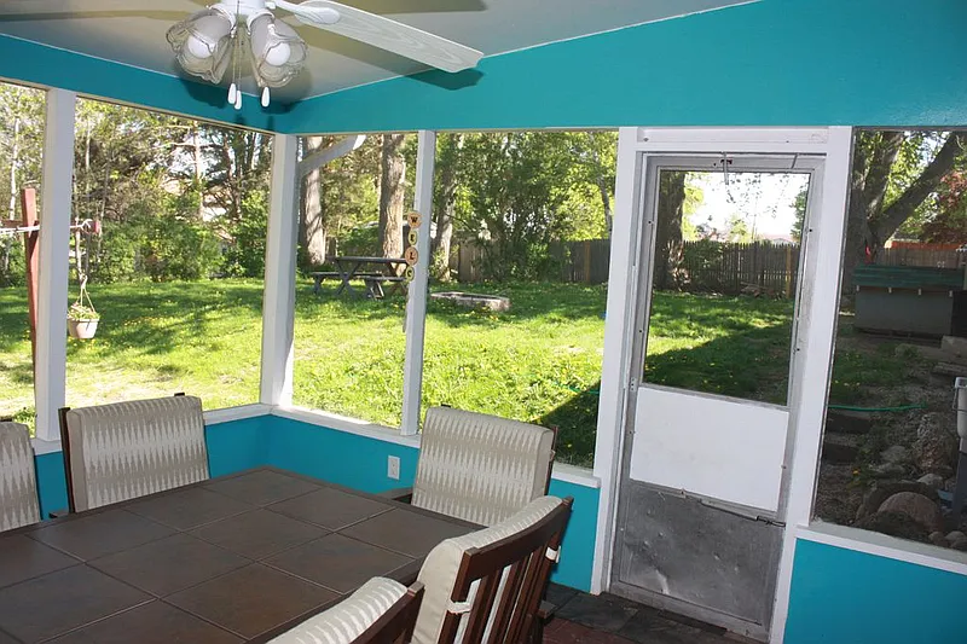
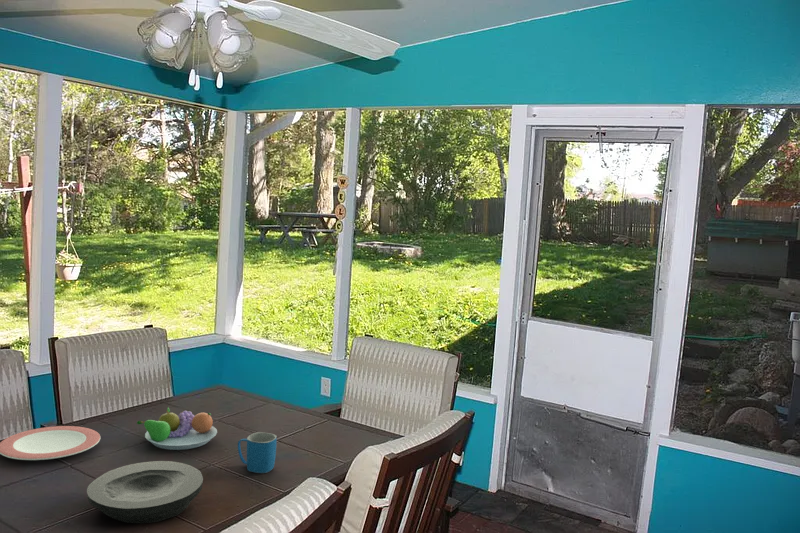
+ mug [237,431,278,474]
+ plate [0,425,101,461]
+ fruit bowl [136,407,218,451]
+ plate [86,460,204,524]
